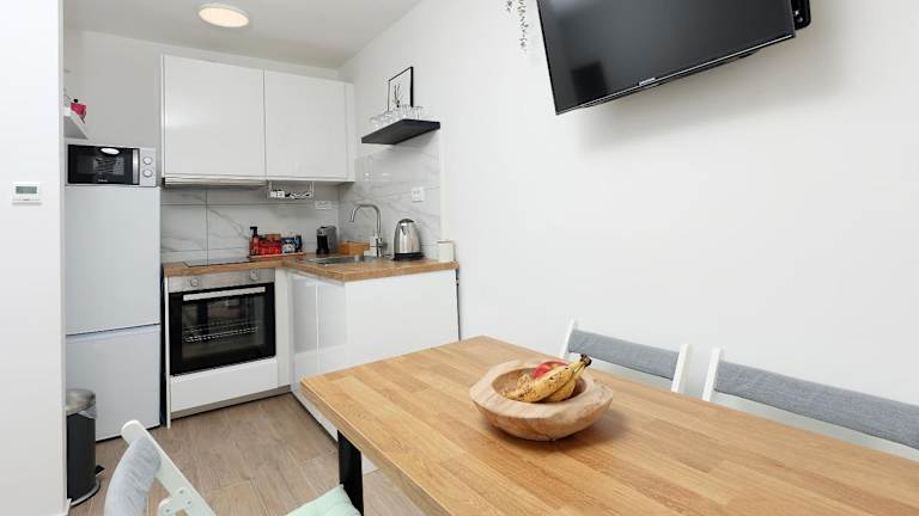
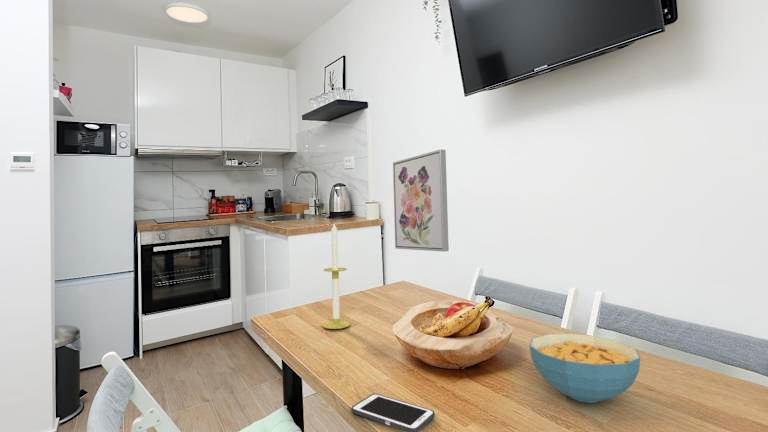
+ cell phone [350,393,436,432]
+ candle [322,223,351,330]
+ wall art [392,148,450,253]
+ cereal bowl [528,333,642,404]
